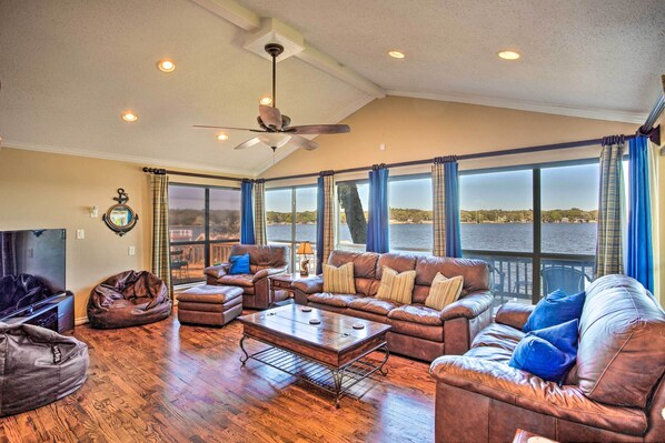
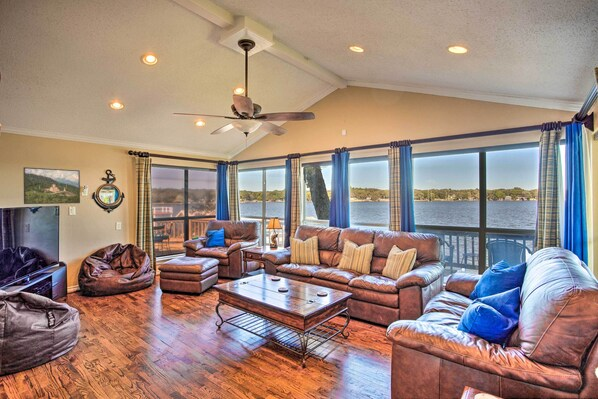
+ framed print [22,166,81,205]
